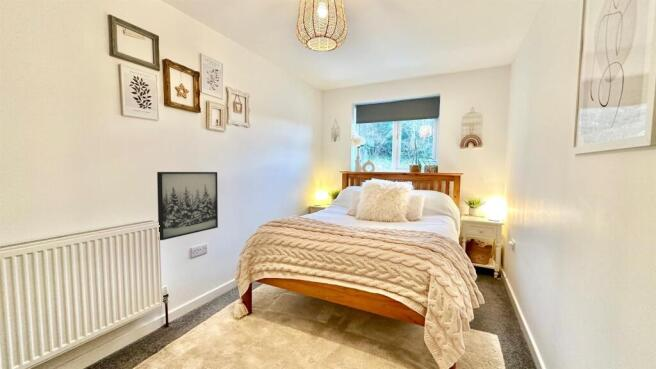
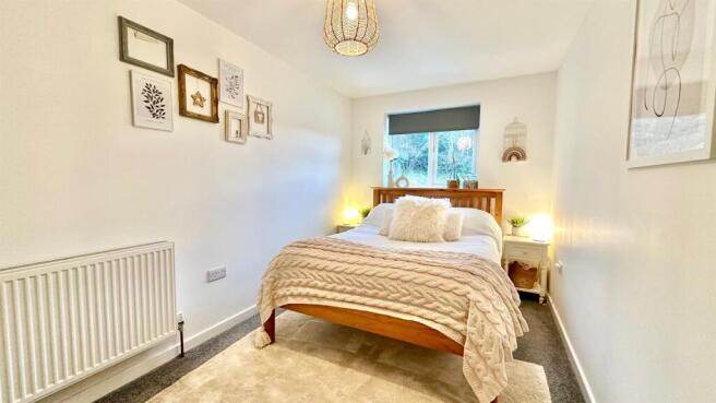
- wall art [156,171,219,241]
